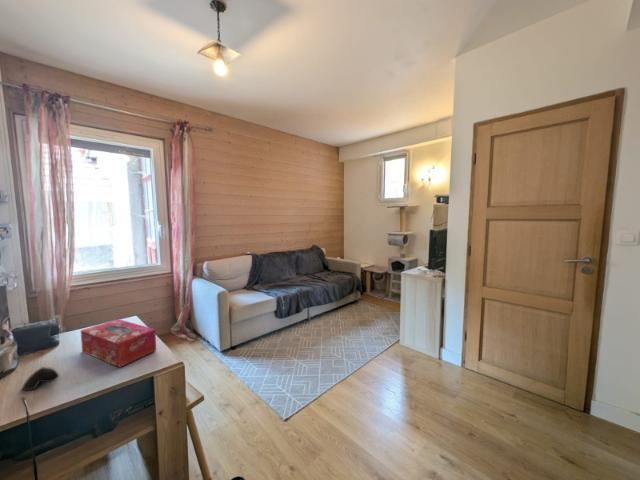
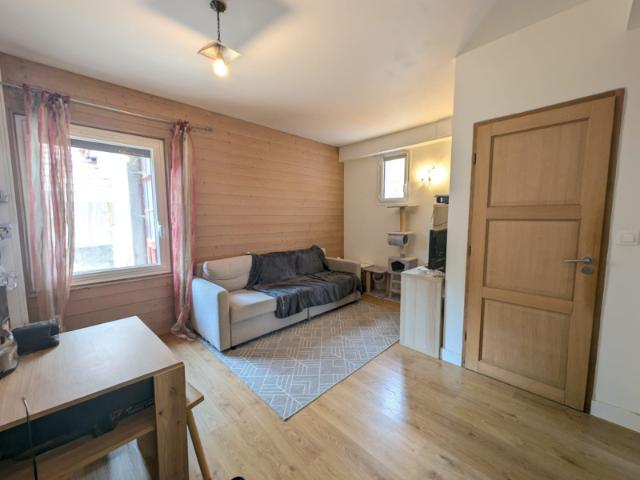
- computer mouse [21,365,60,391]
- tissue box [80,318,157,368]
